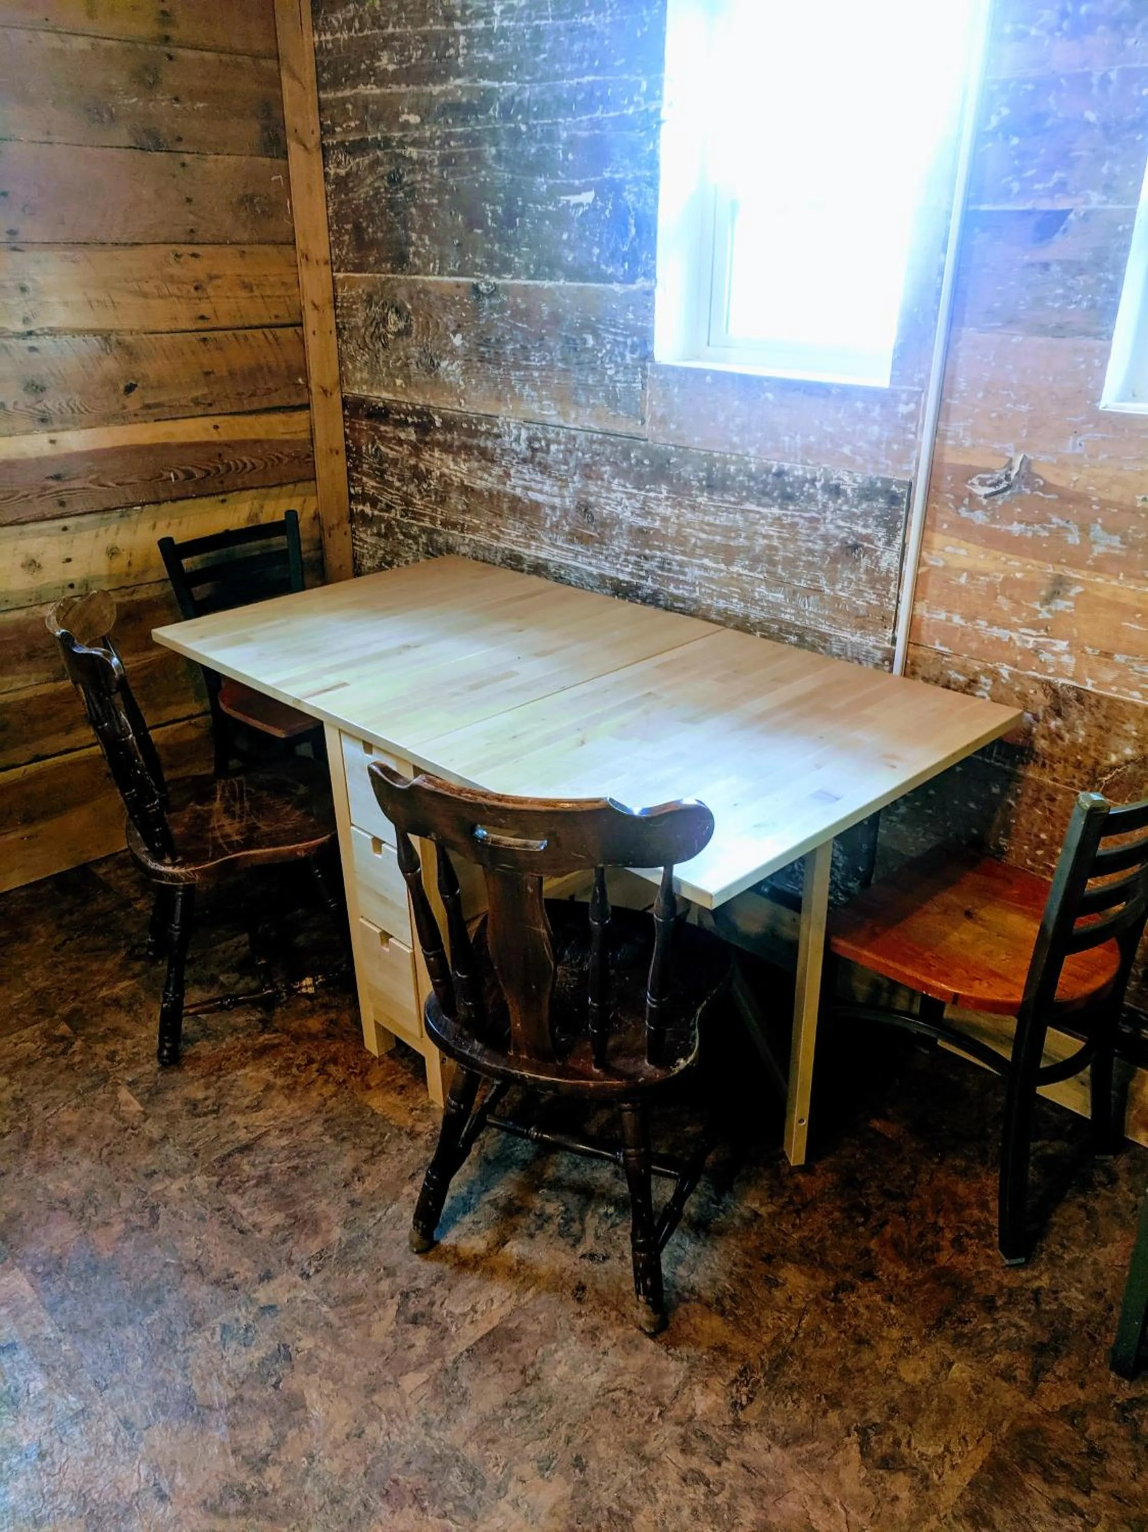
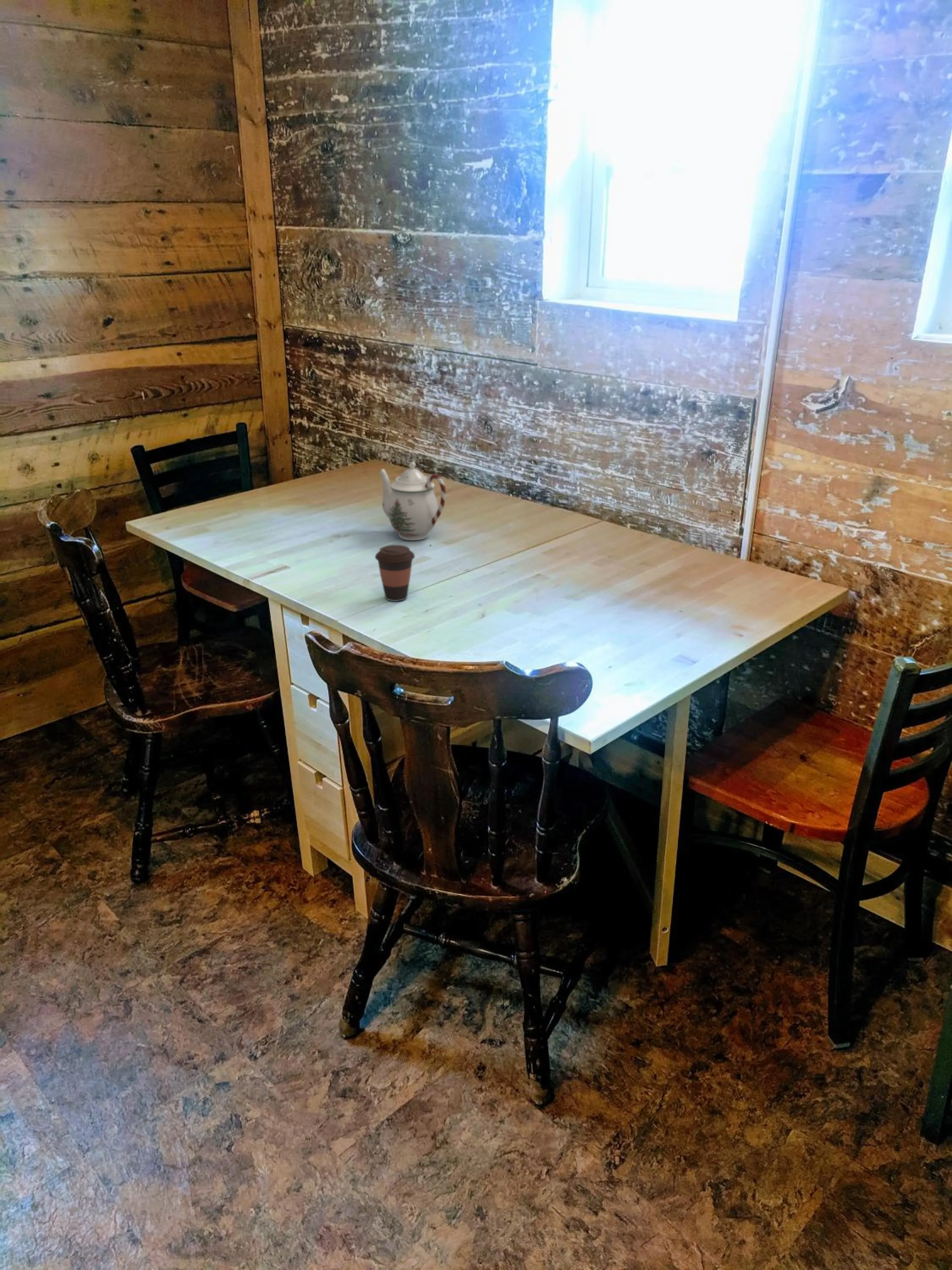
+ teapot [378,461,446,541]
+ coffee cup [374,544,415,602]
